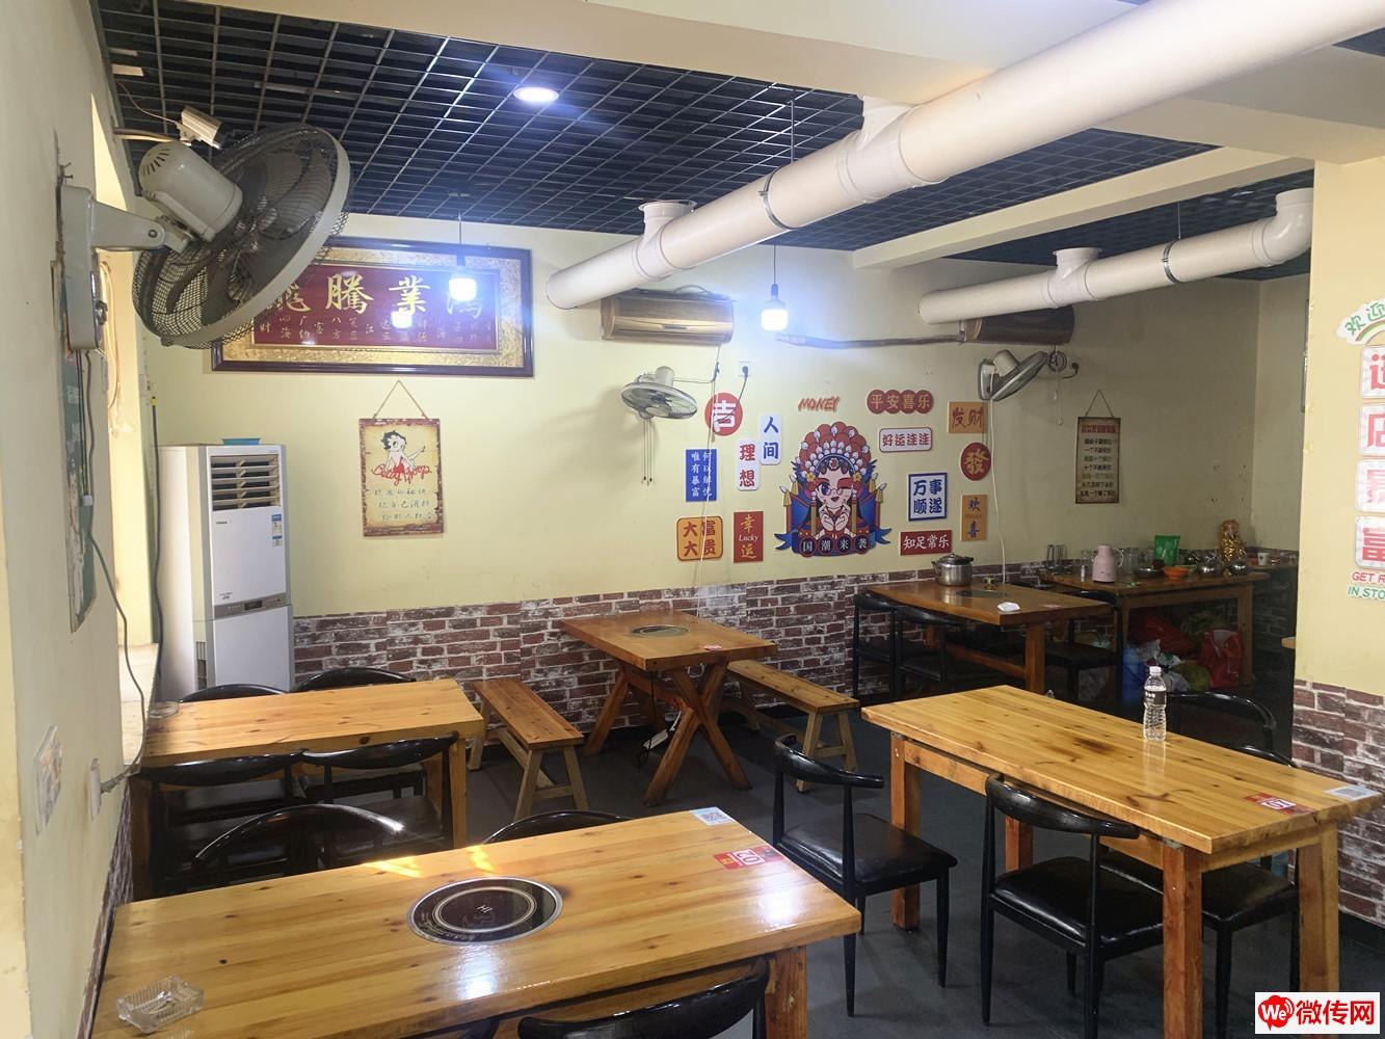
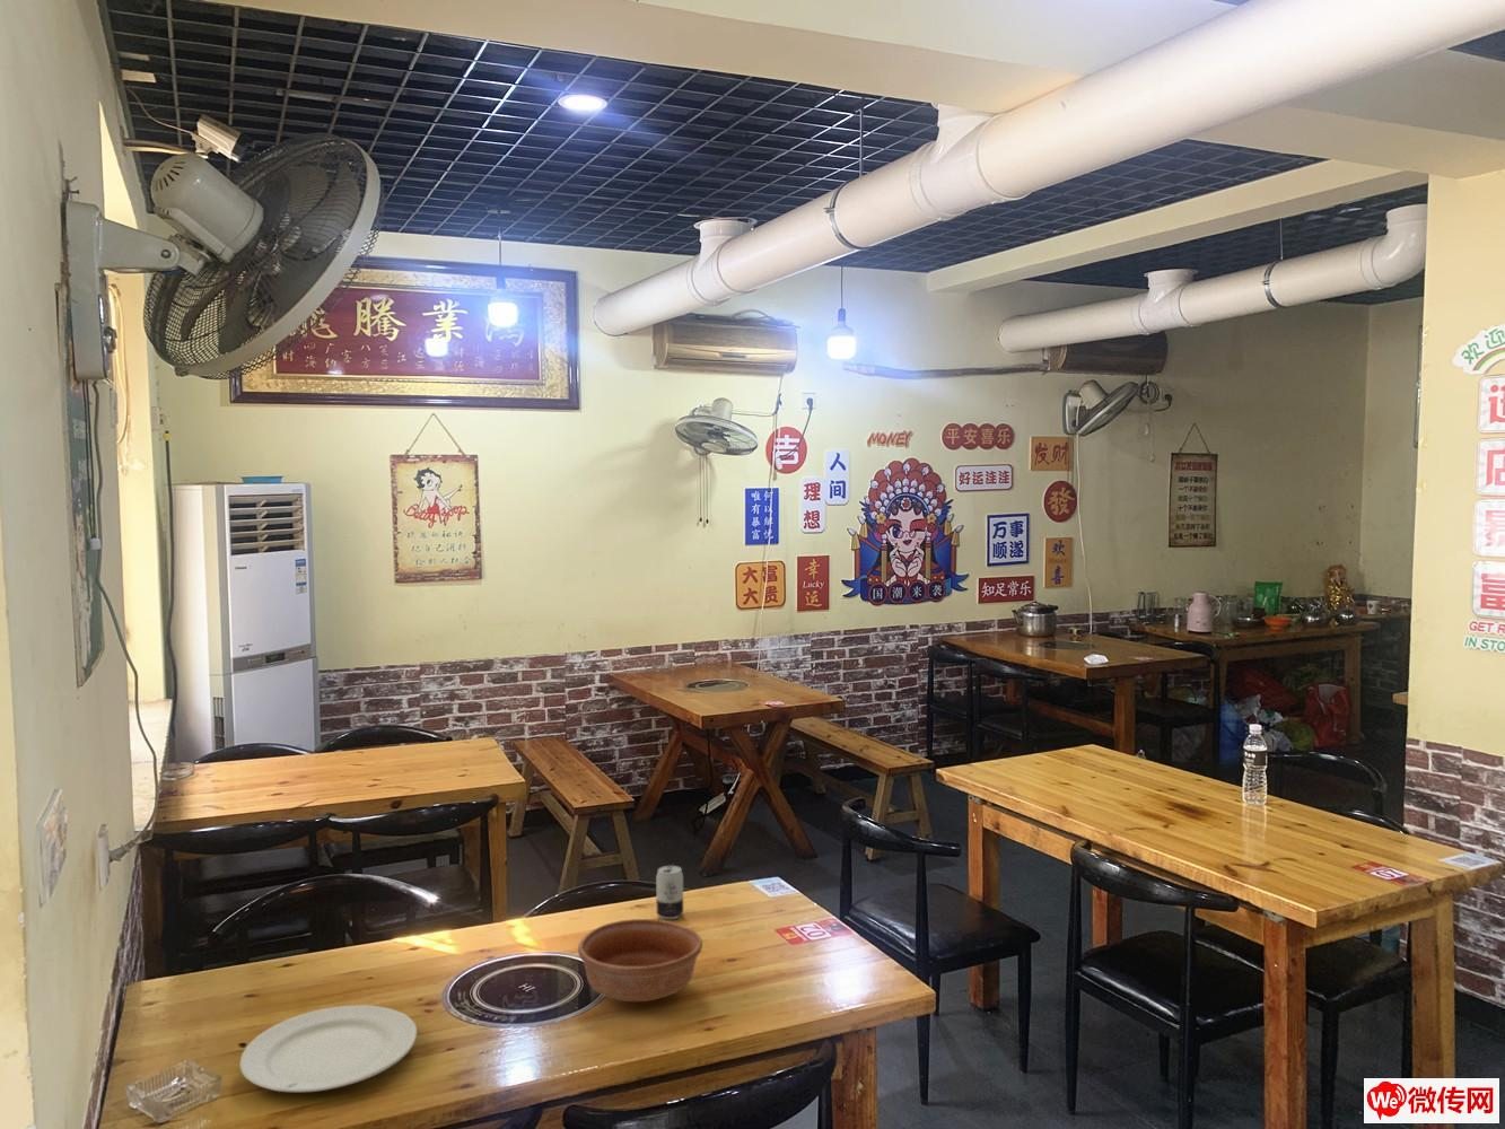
+ chinaware [240,1003,417,1093]
+ bowl [576,918,703,1002]
+ beverage can [655,861,684,920]
